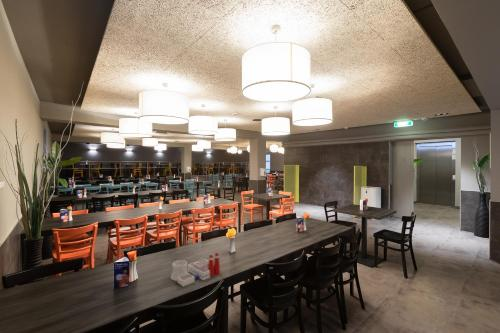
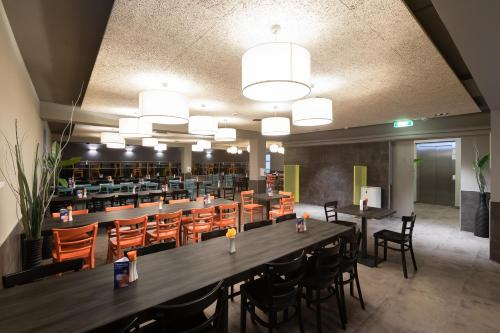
- architectural model [170,252,221,287]
